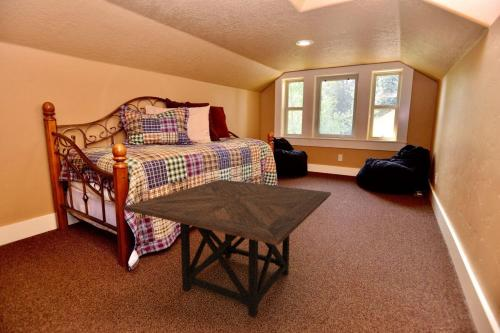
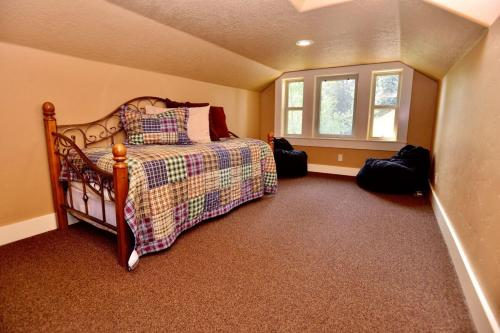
- side table [122,178,332,318]
